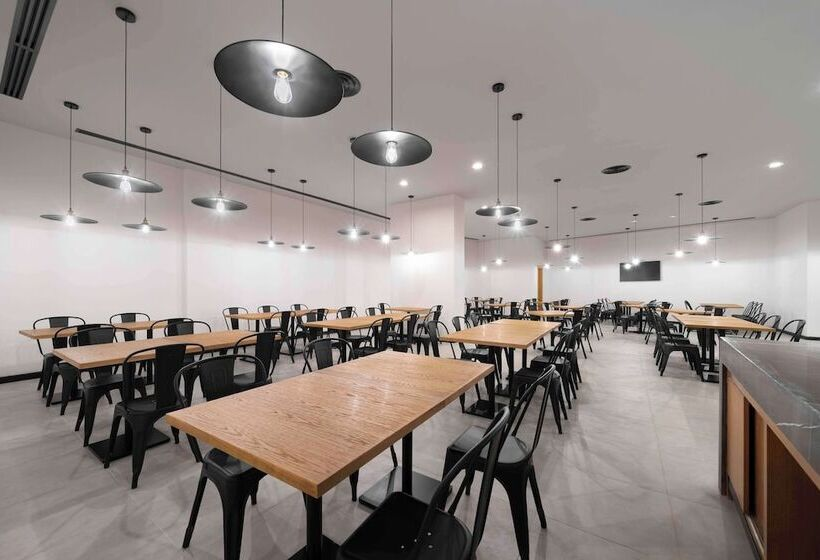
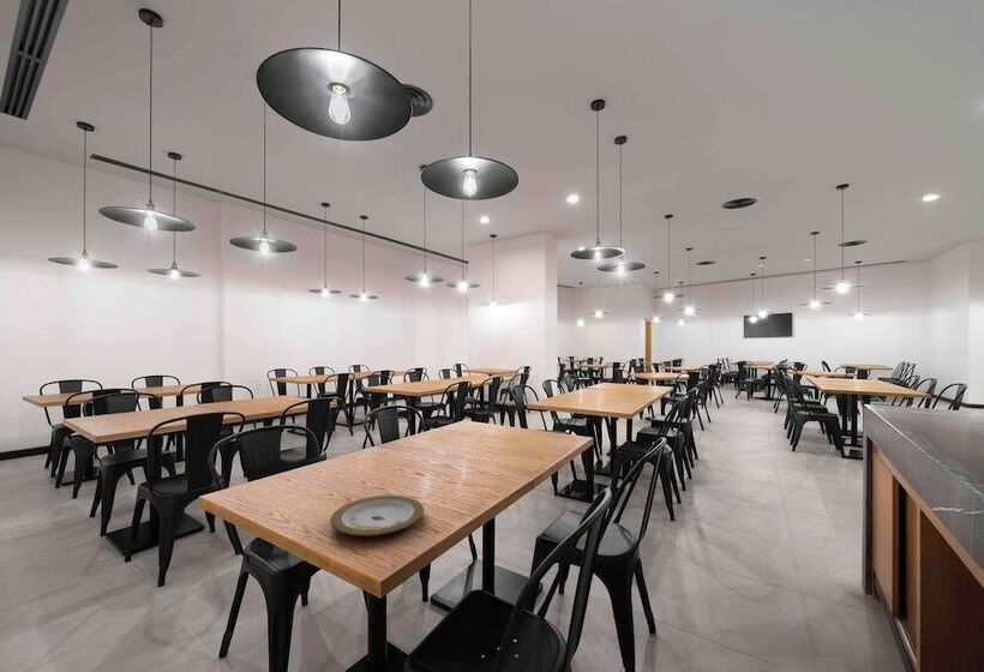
+ plate [329,494,425,538]
